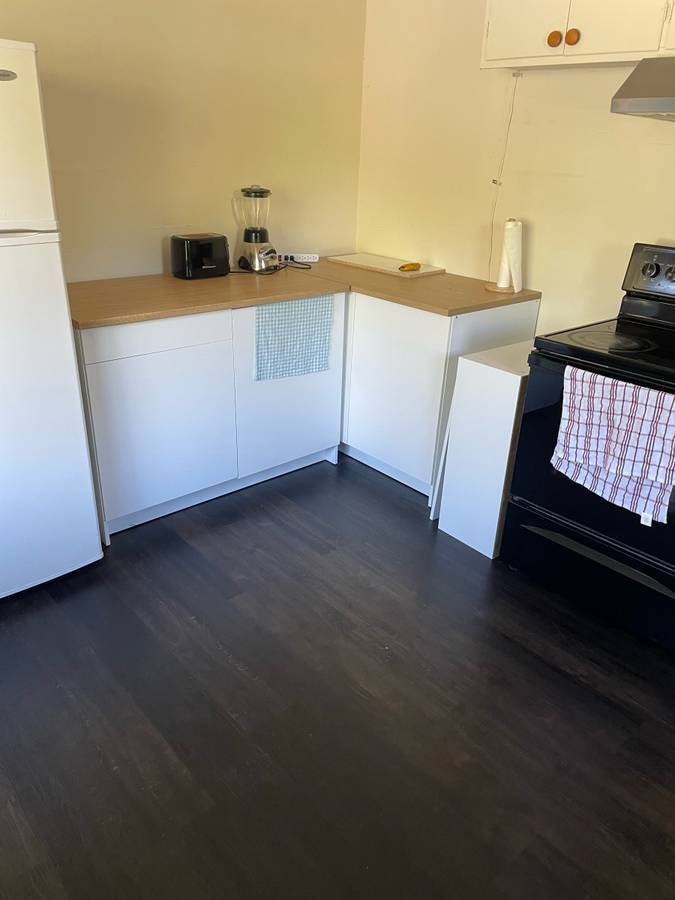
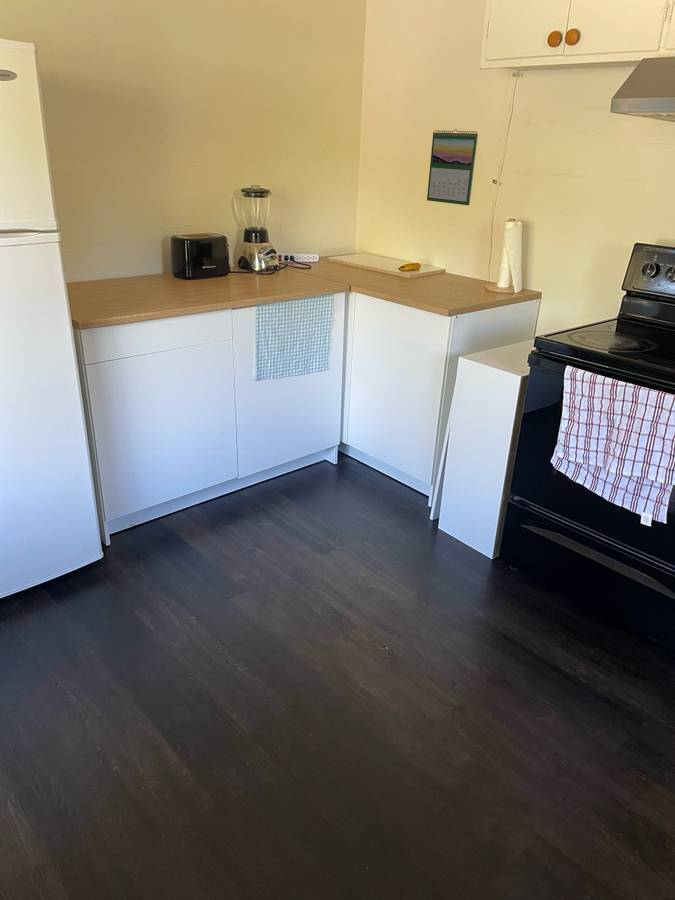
+ calendar [426,129,479,206]
